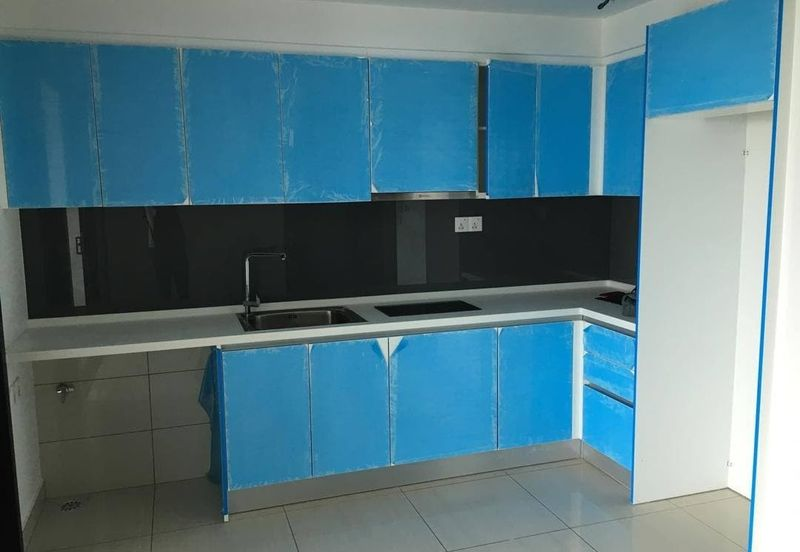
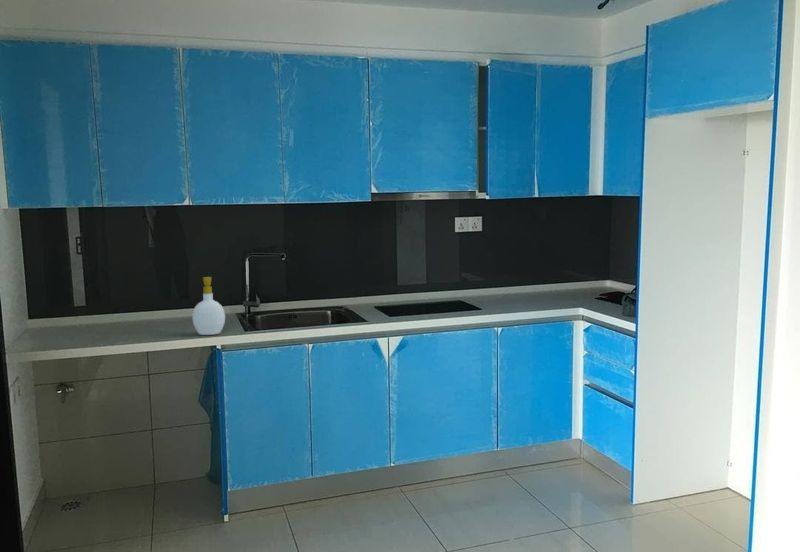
+ soap bottle [191,276,226,336]
